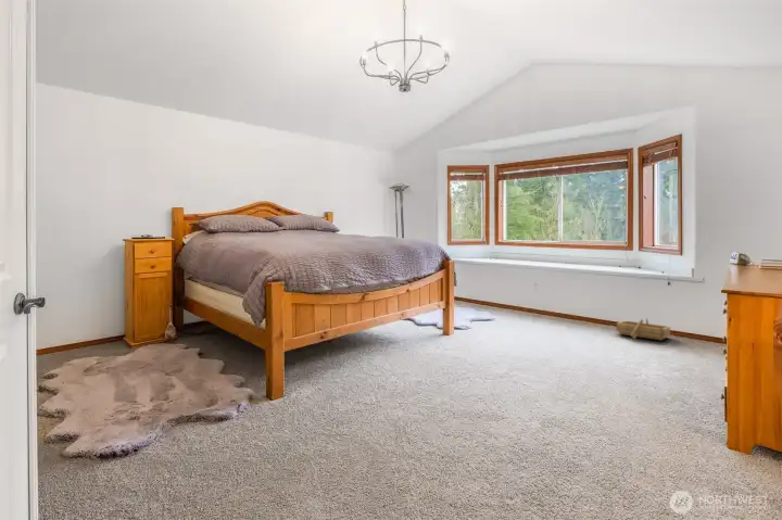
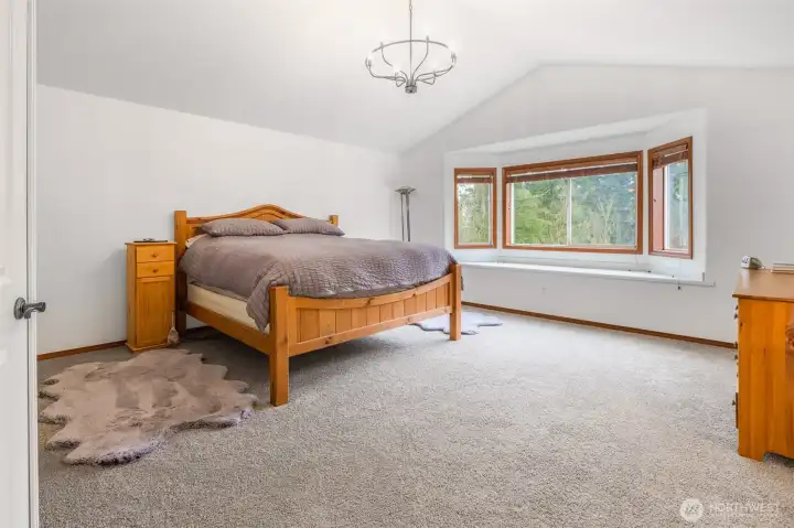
- wooden boat [615,317,671,341]
